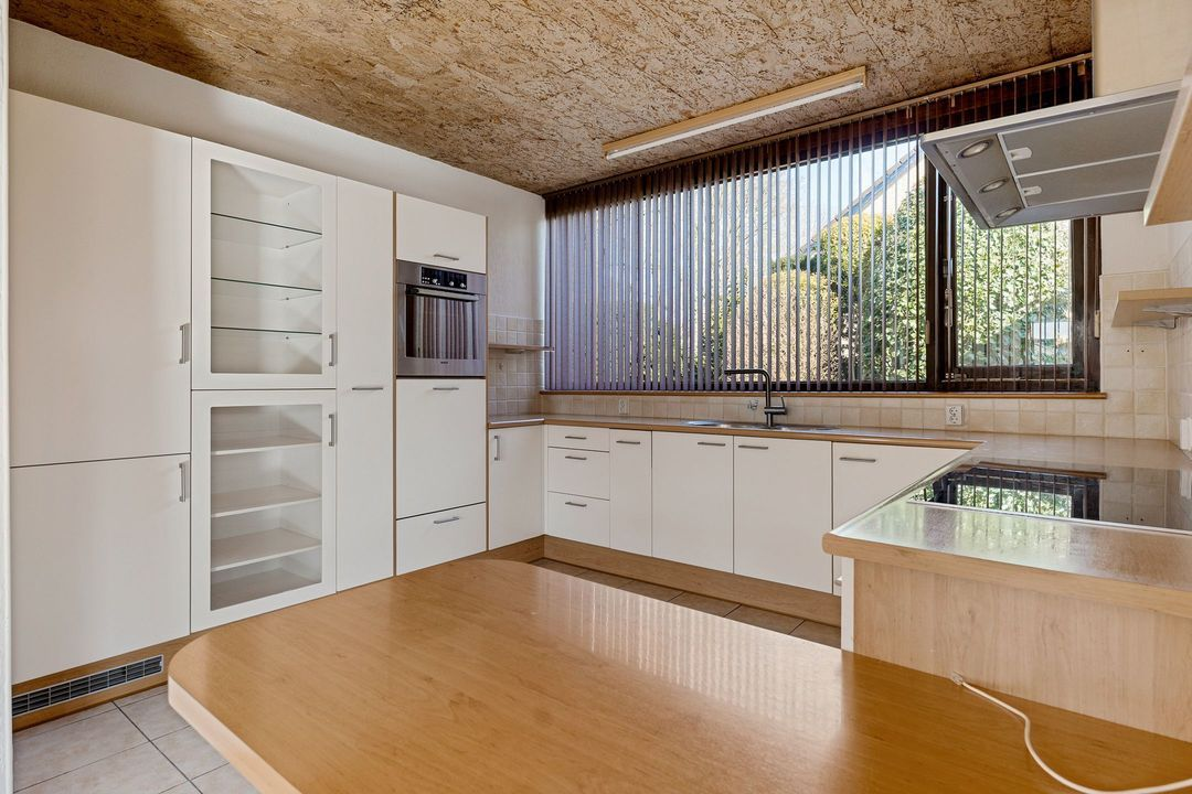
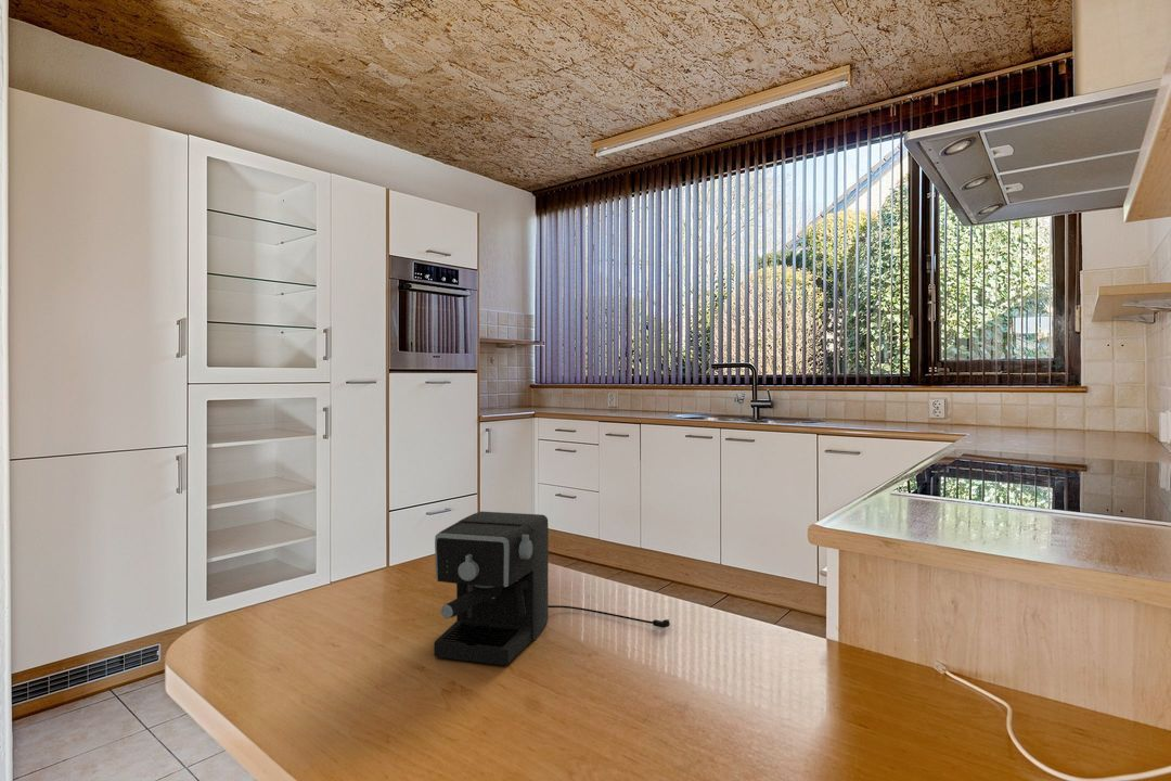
+ coffee maker [433,511,671,666]
